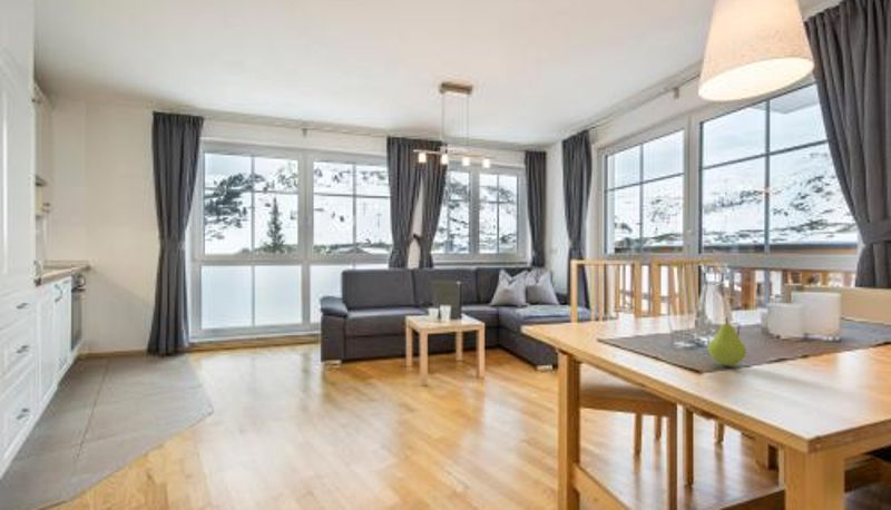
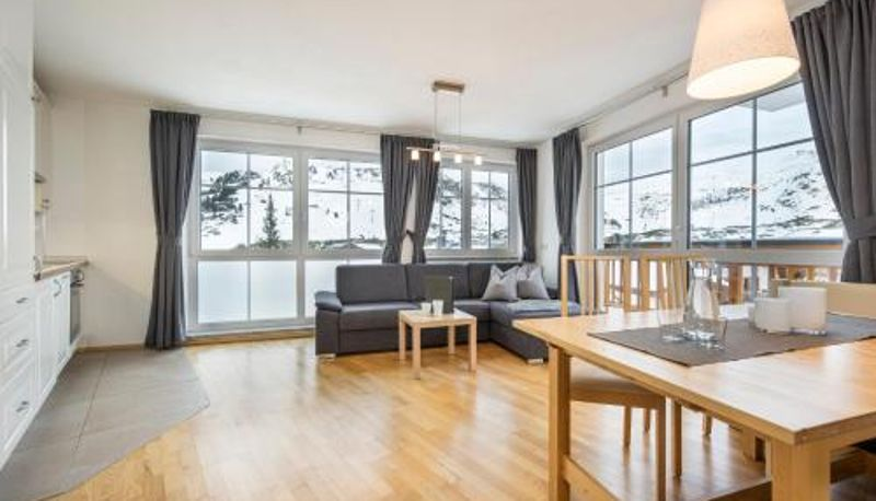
- fruit [706,316,747,366]
